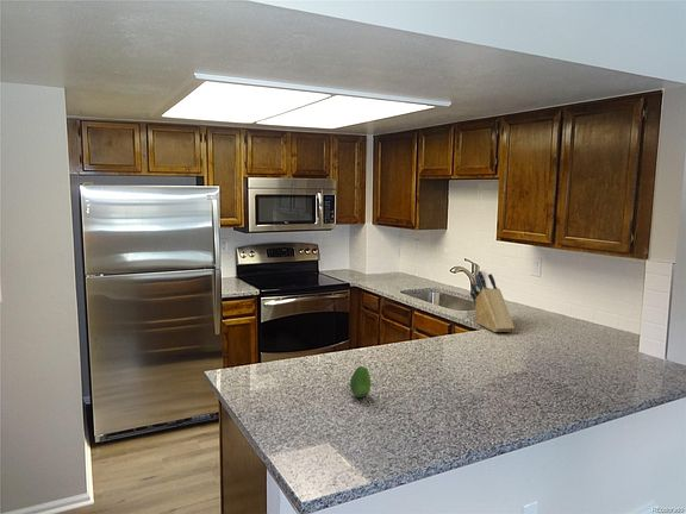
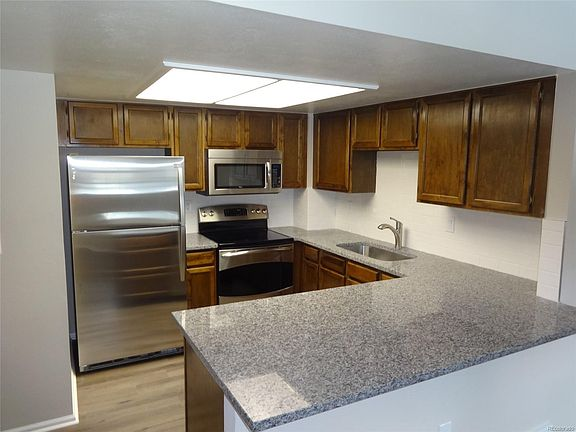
- fruit [349,365,372,399]
- knife block [469,270,516,333]
